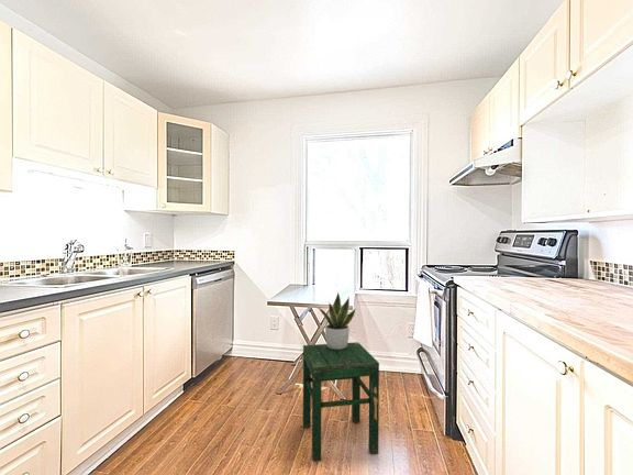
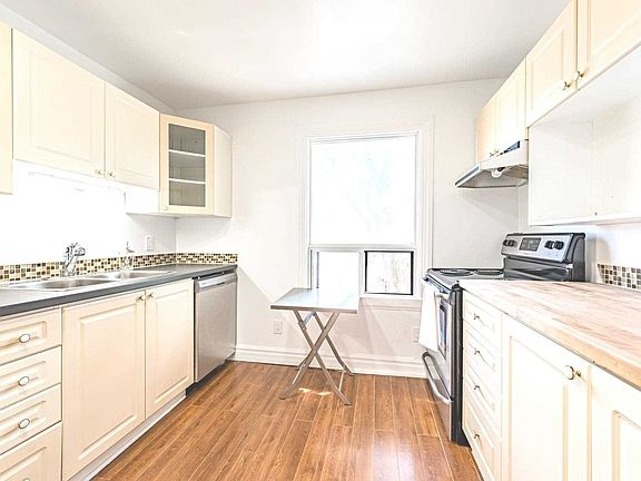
- stool [302,341,380,463]
- potted plant [318,292,356,350]
